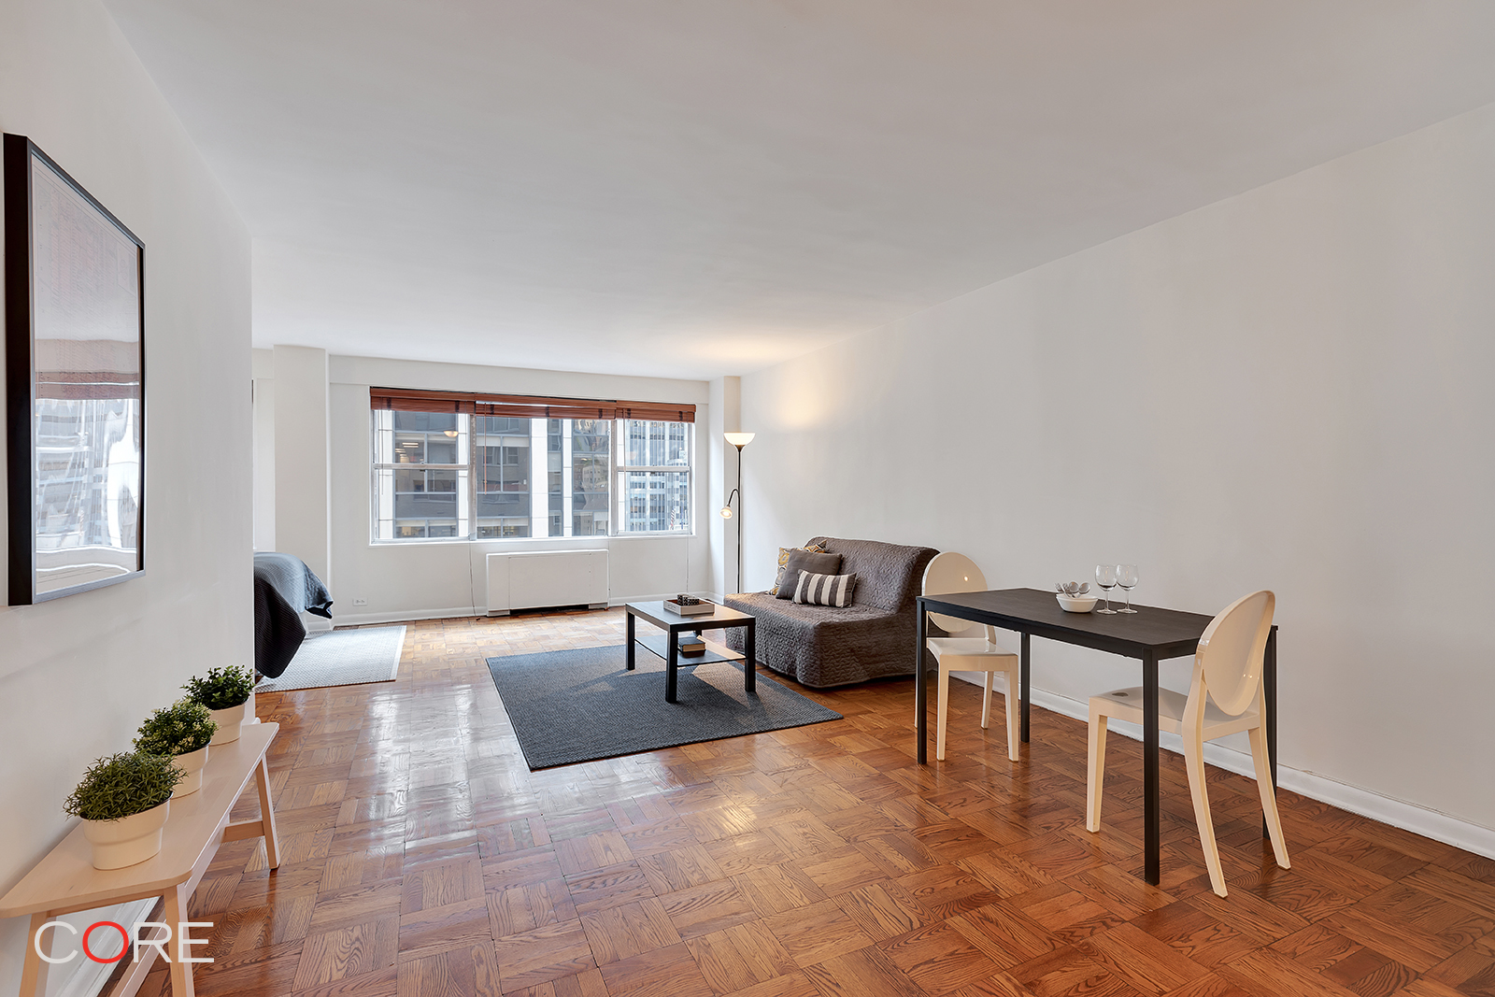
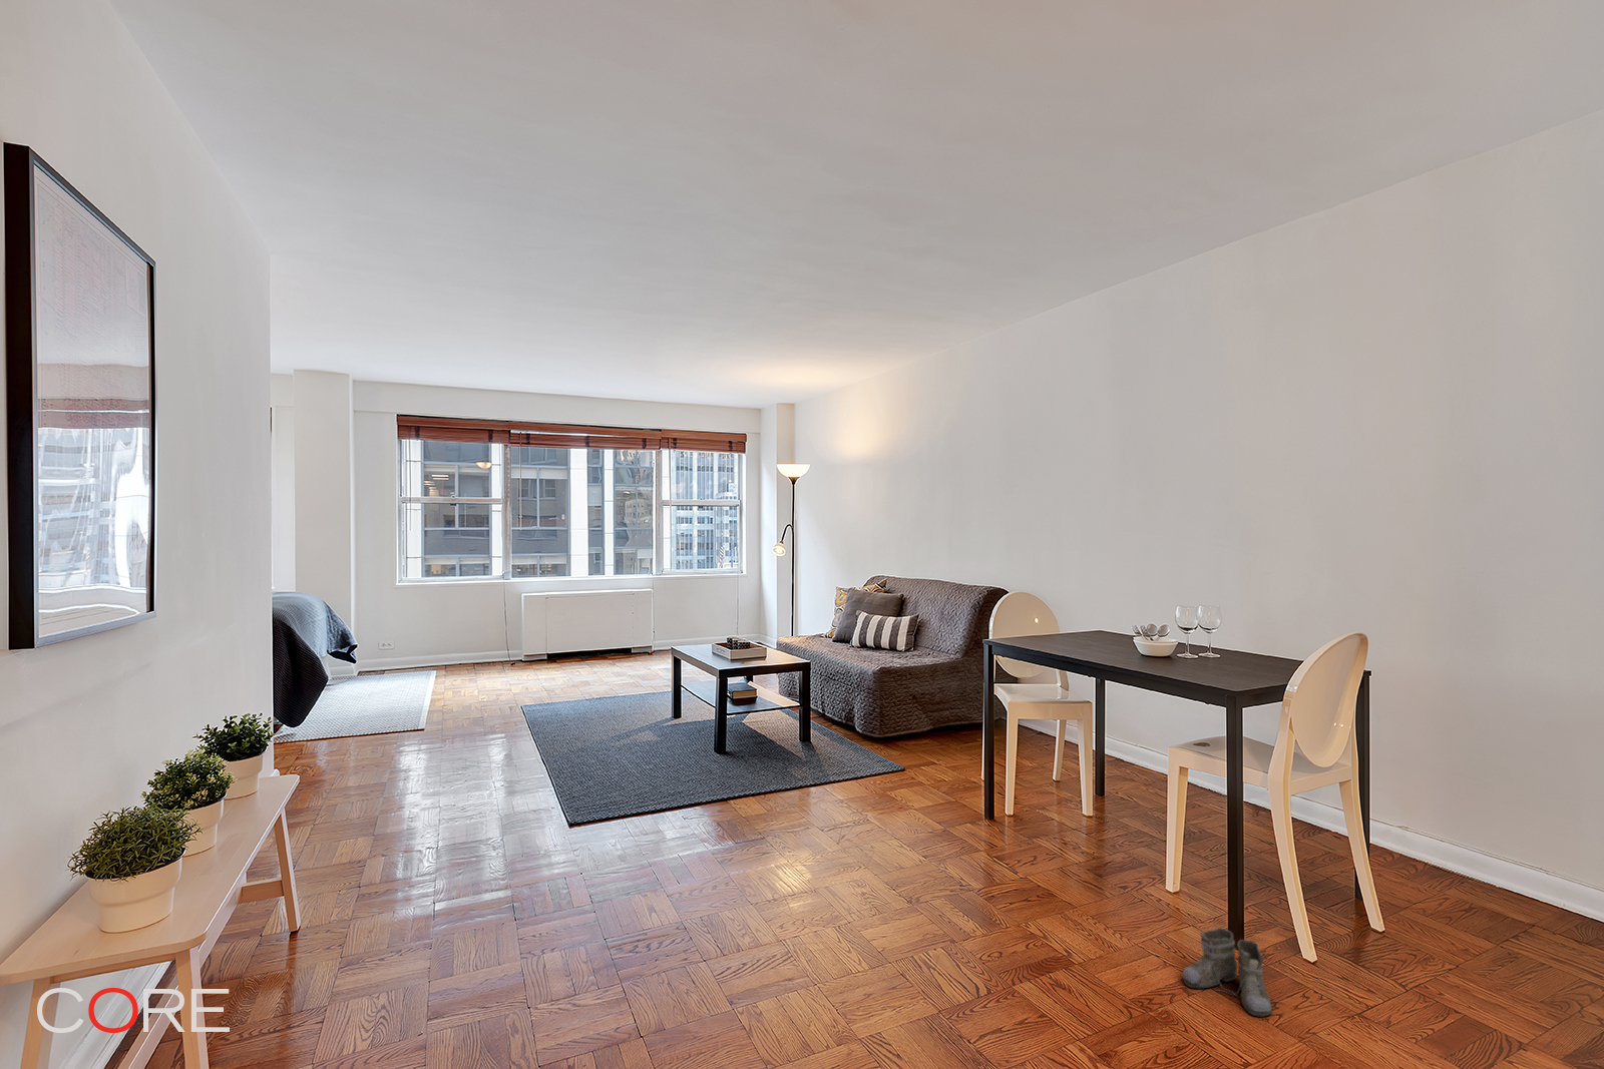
+ boots [1182,927,1287,1018]
